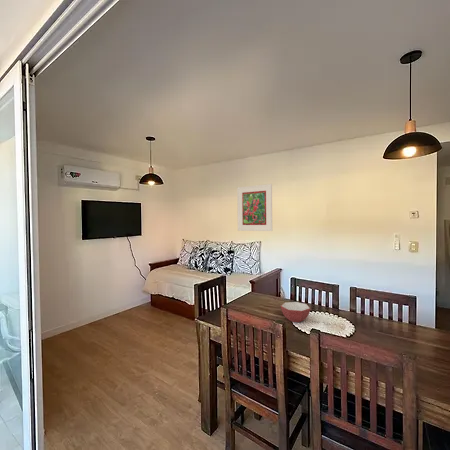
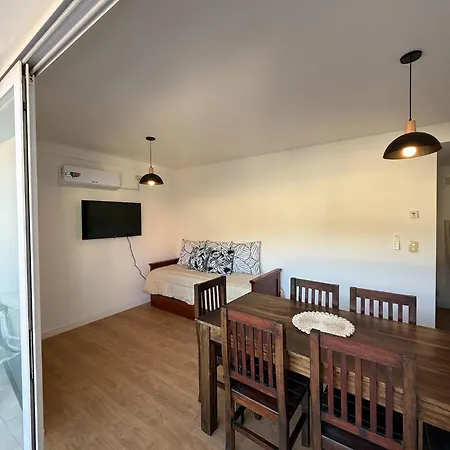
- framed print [236,183,273,232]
- bowl [279,301,311,323]
